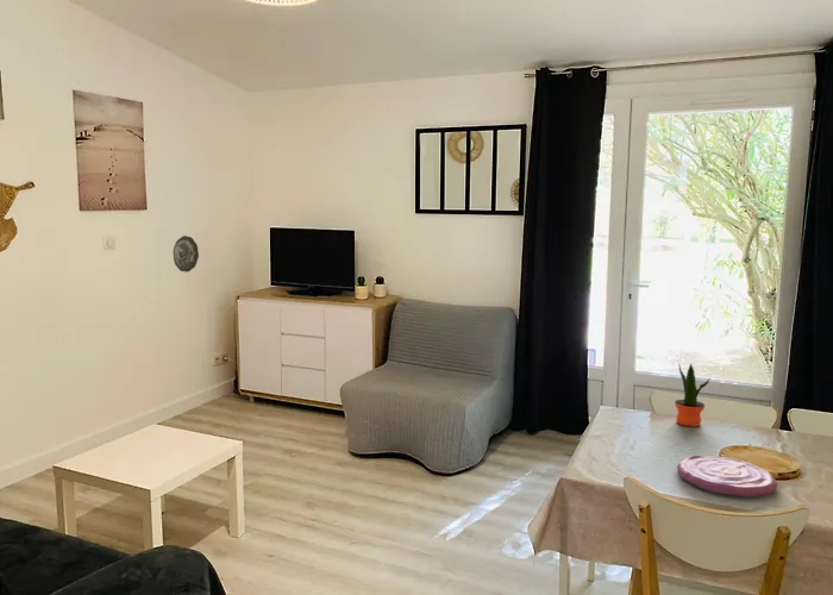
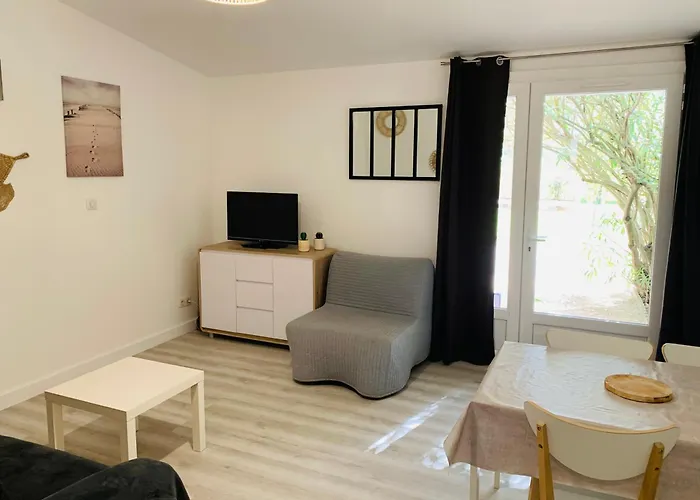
- potted plant [674,362,712,427]
- plate [676,455,778,497]
- decorative plate [173,234,200,274]
